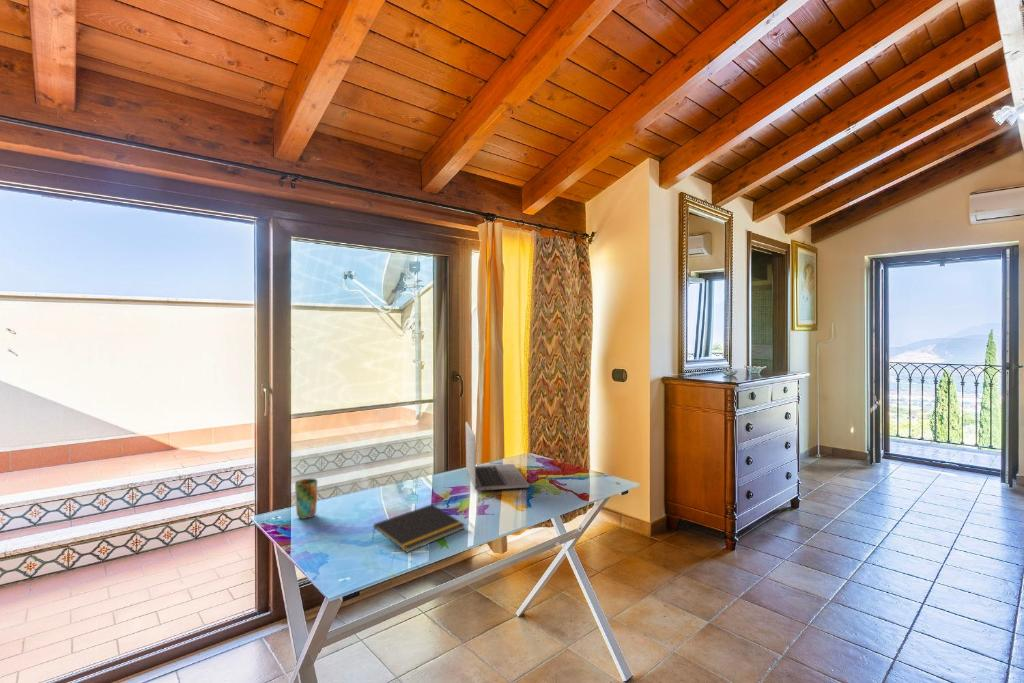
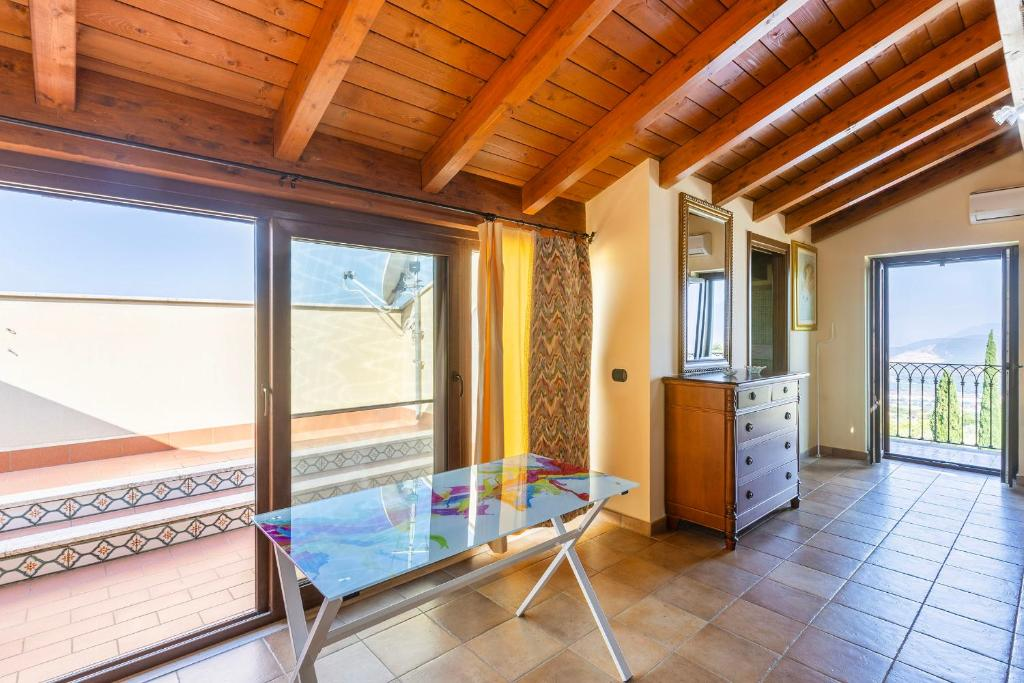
- notepad [371,503,466,554]
- cup [294,478,318,520]
- laptop [465,421,530,491]
